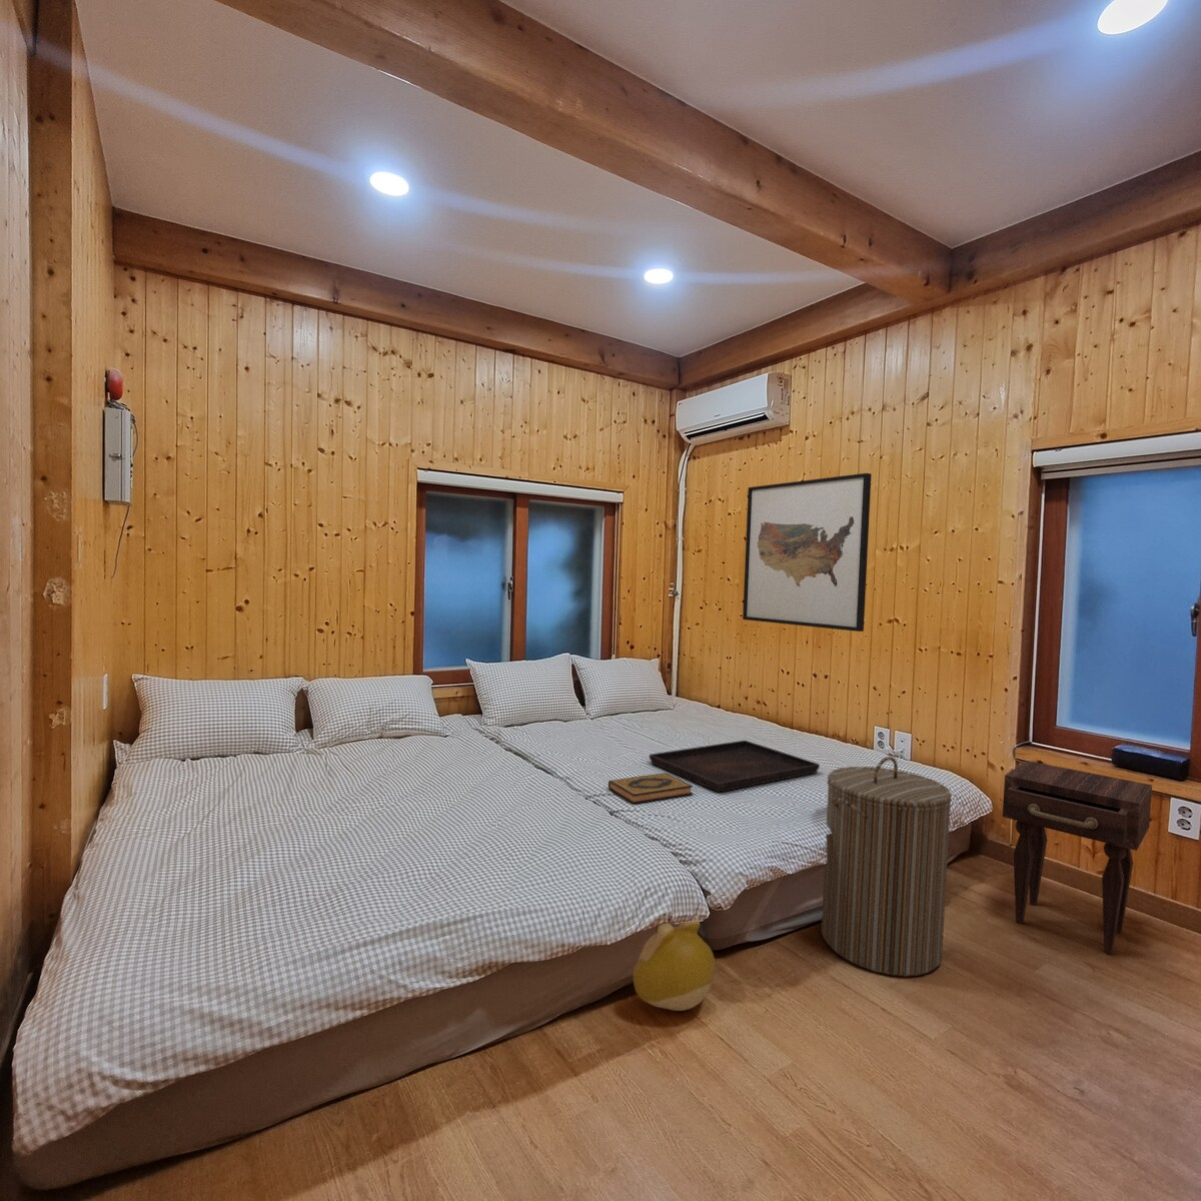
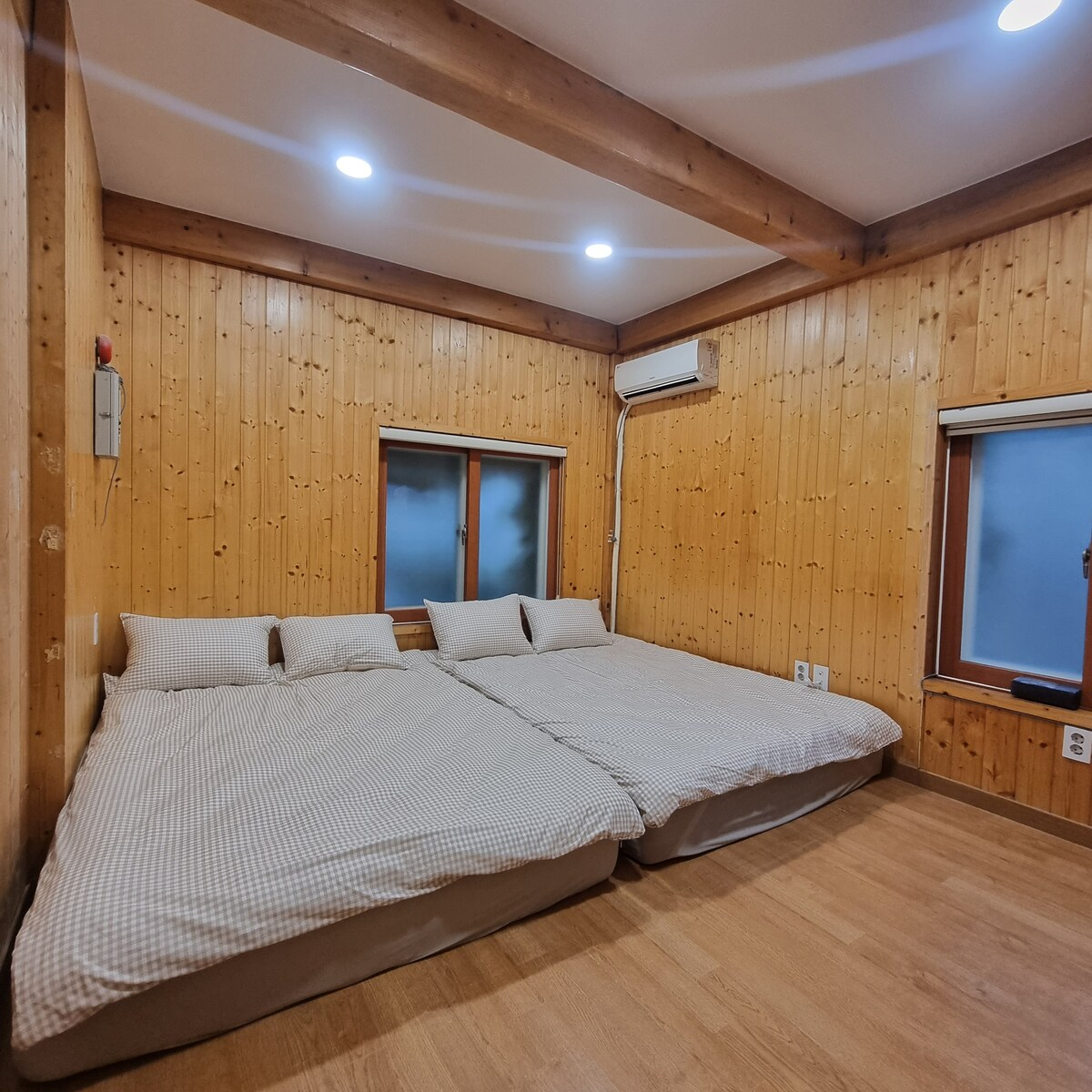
- hardback book [607,772,694,805]
- serving tray [649,739,820,794]
- wall art [741,473,873,632]
- nightstand [1002,760,1153,955]
- plush toy [632,918,717,1012]
- laundry hamper [820,756,952,977]
